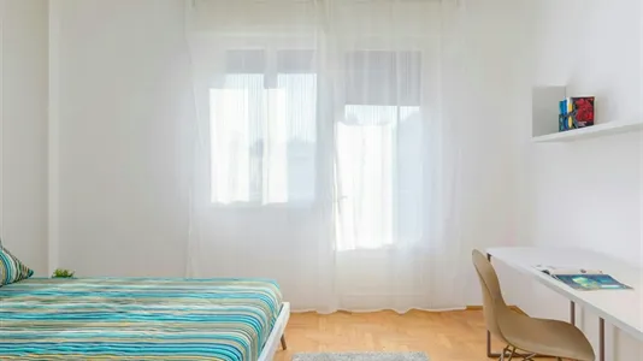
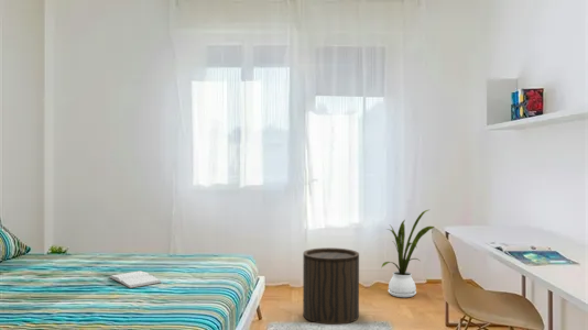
+ stool [302,246,360,326]
+ house plant [380,209,436,298]
+ book [109,270,163,289]
